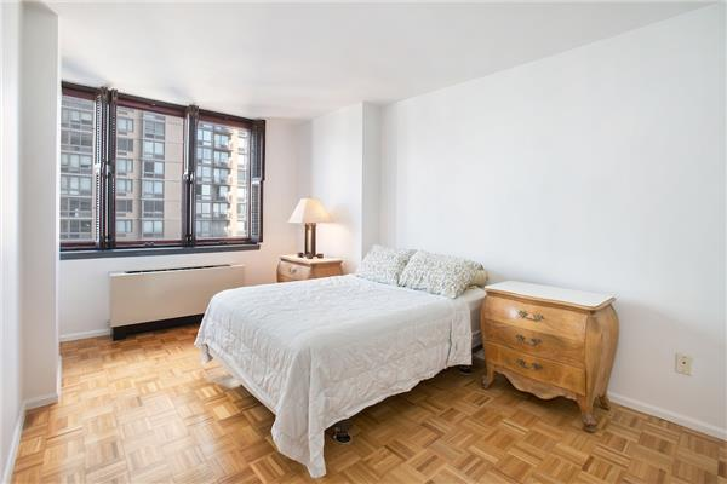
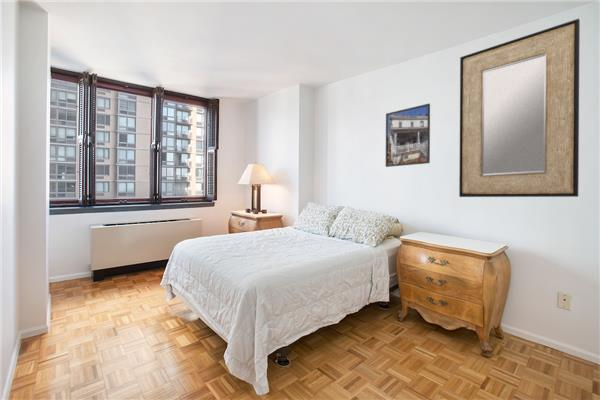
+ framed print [385,103,431,168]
+ home mirror [458,18,581,198]
